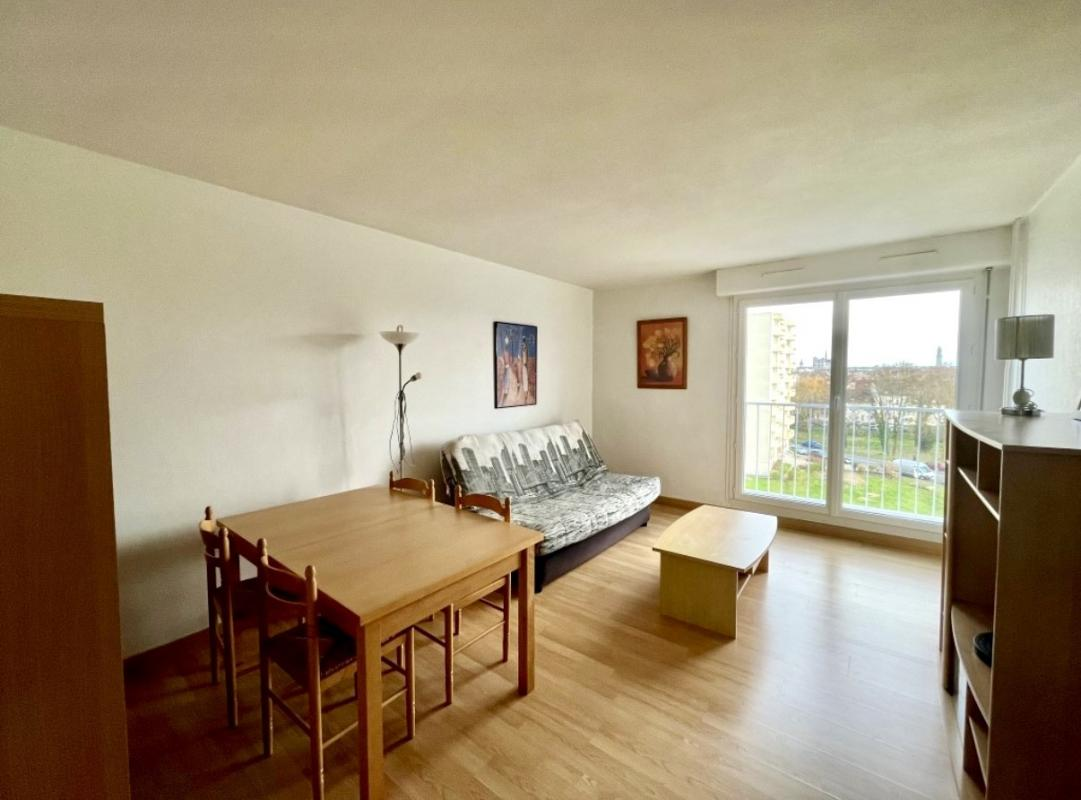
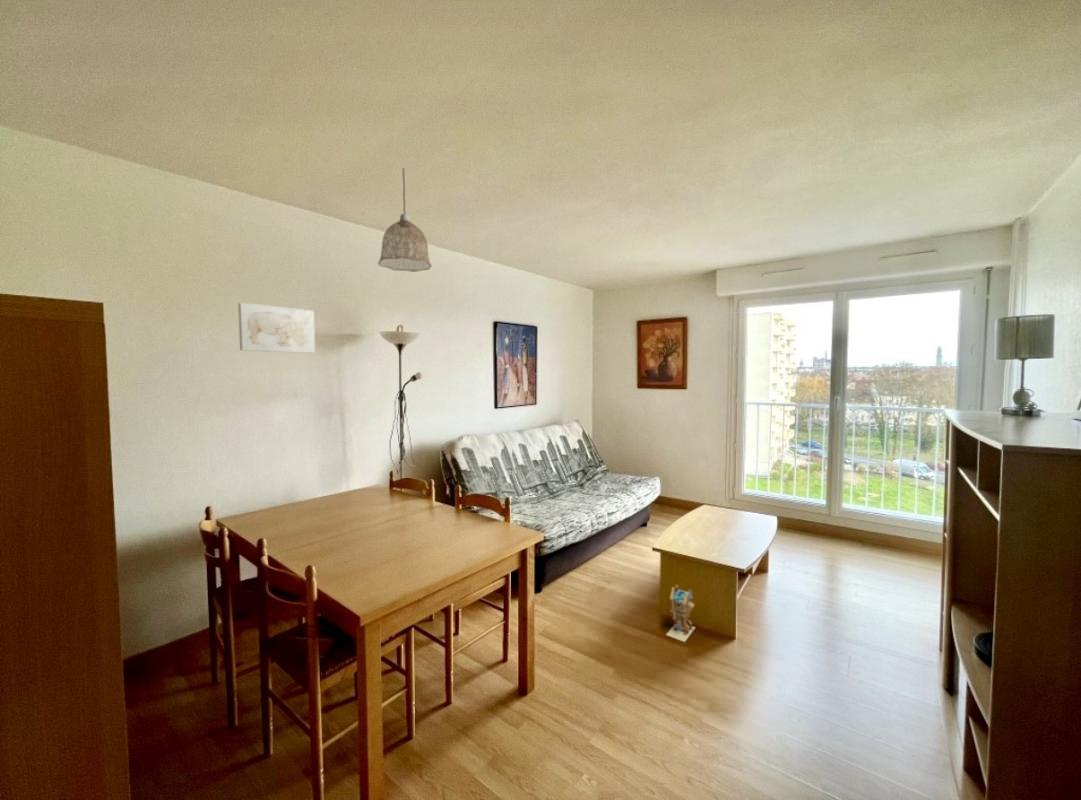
+ pendant lamp [377,167,433,273]
+ wall art [237,302,316,354]
+ toy house [665,584,696,643]
